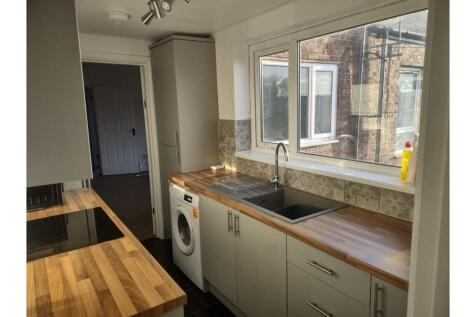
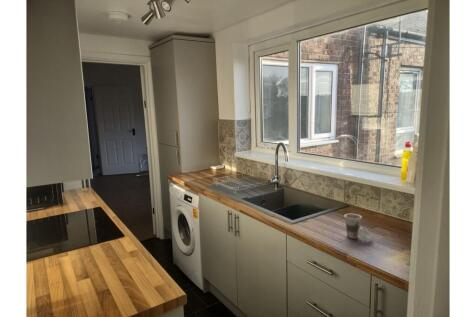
+ cup [343,213,373,243]
